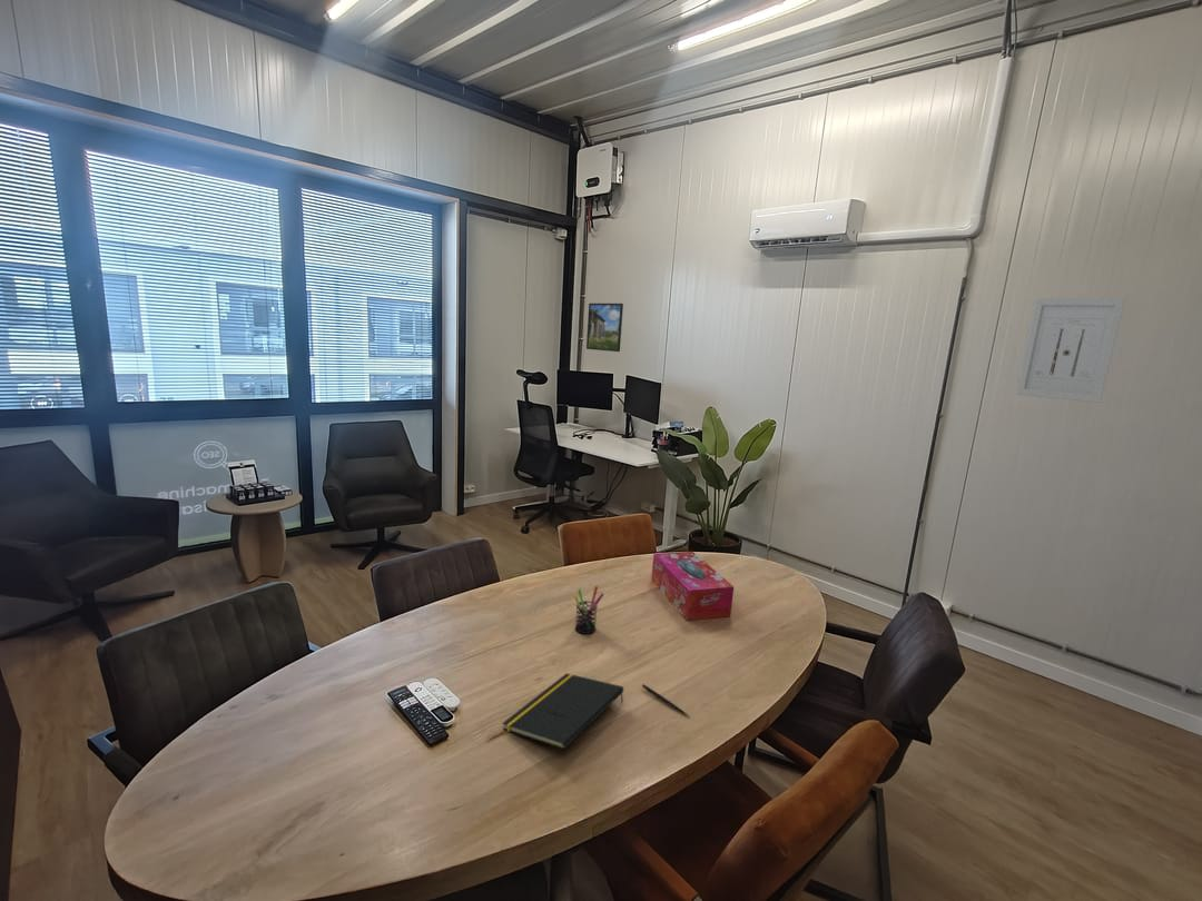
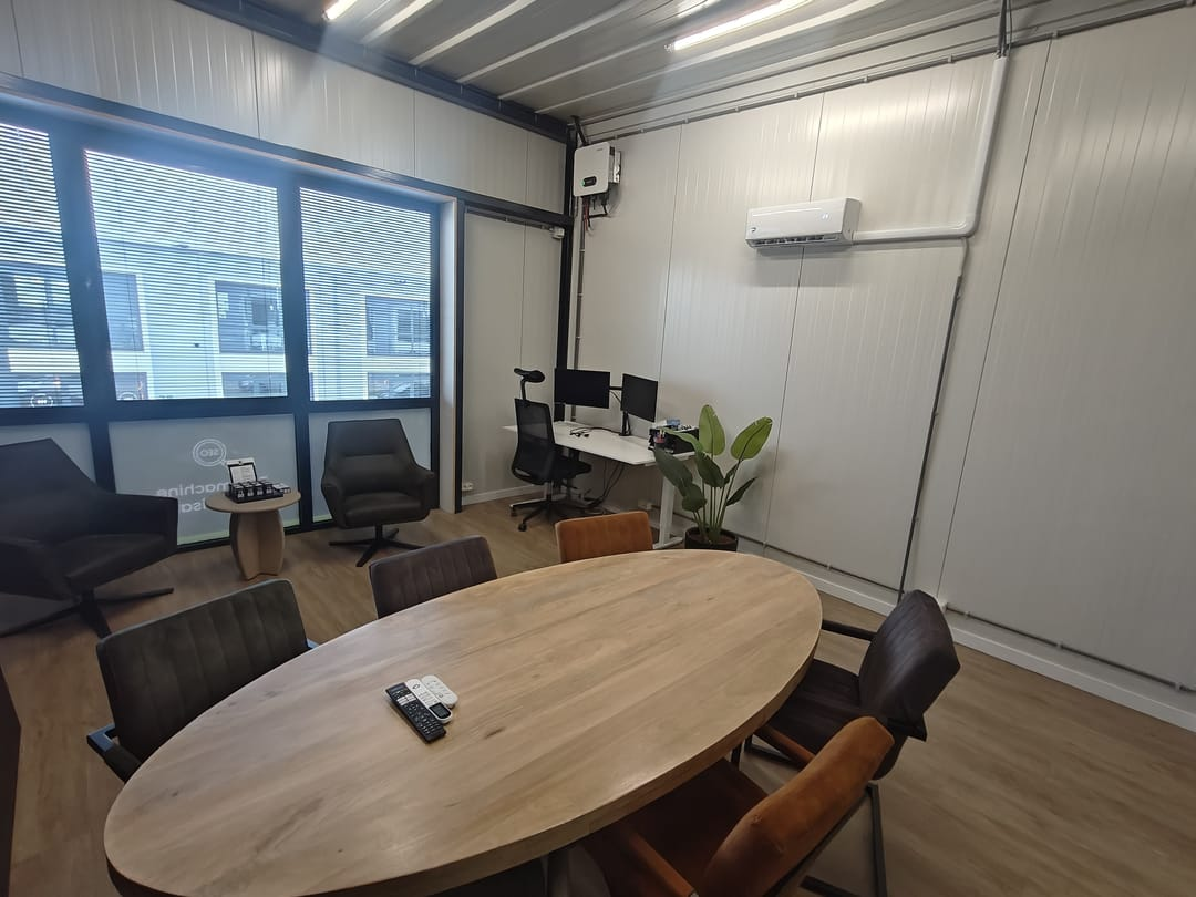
- notepad [501,672,624,751]
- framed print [585,303,624,353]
- pen [641,683,690,717]
- pen holder [573,585,605,635]
- wall art [1015,297,1127,404]
- tissue box [650,551,735,622]
